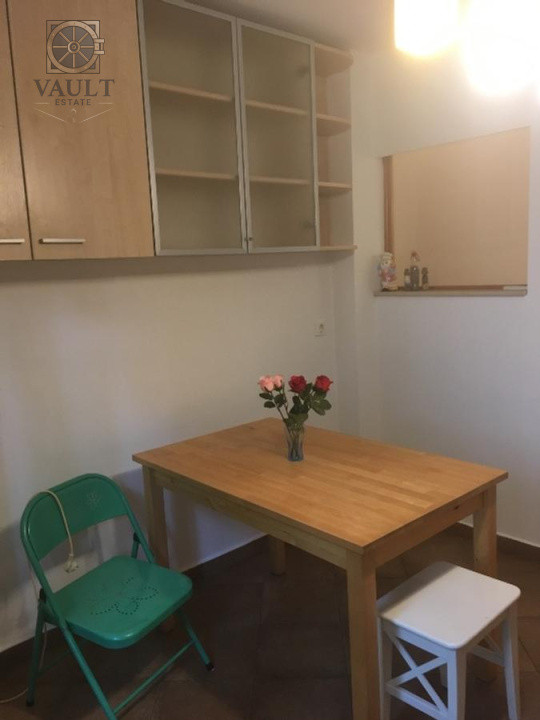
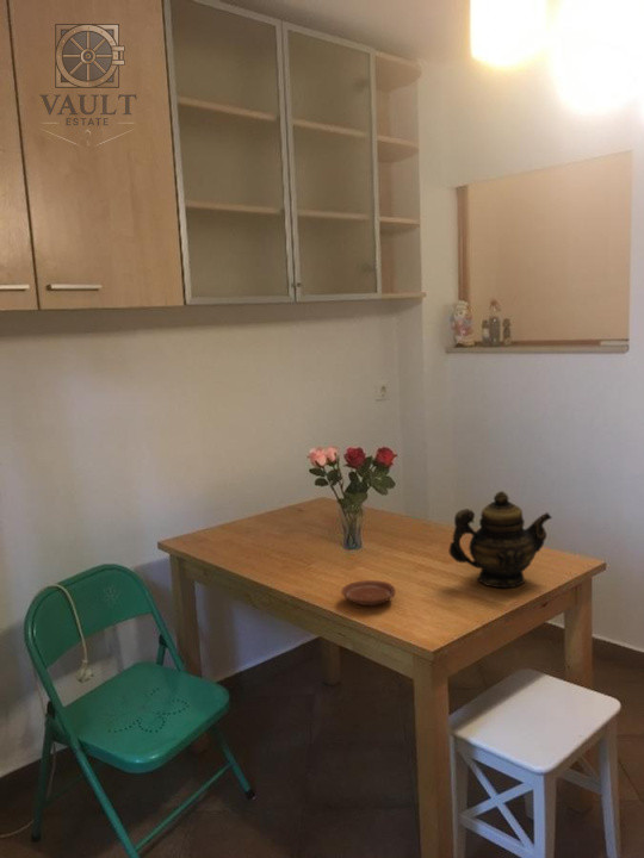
+ plate [341,579,397,607]
+ teapot [447,490,553,589]
